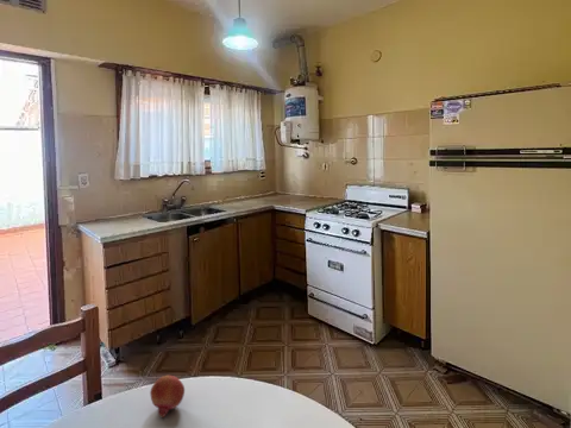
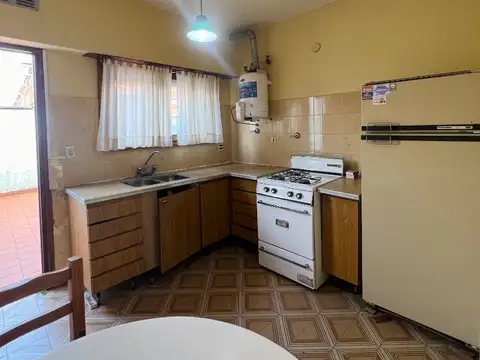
- fruit [149,373,186,420]
